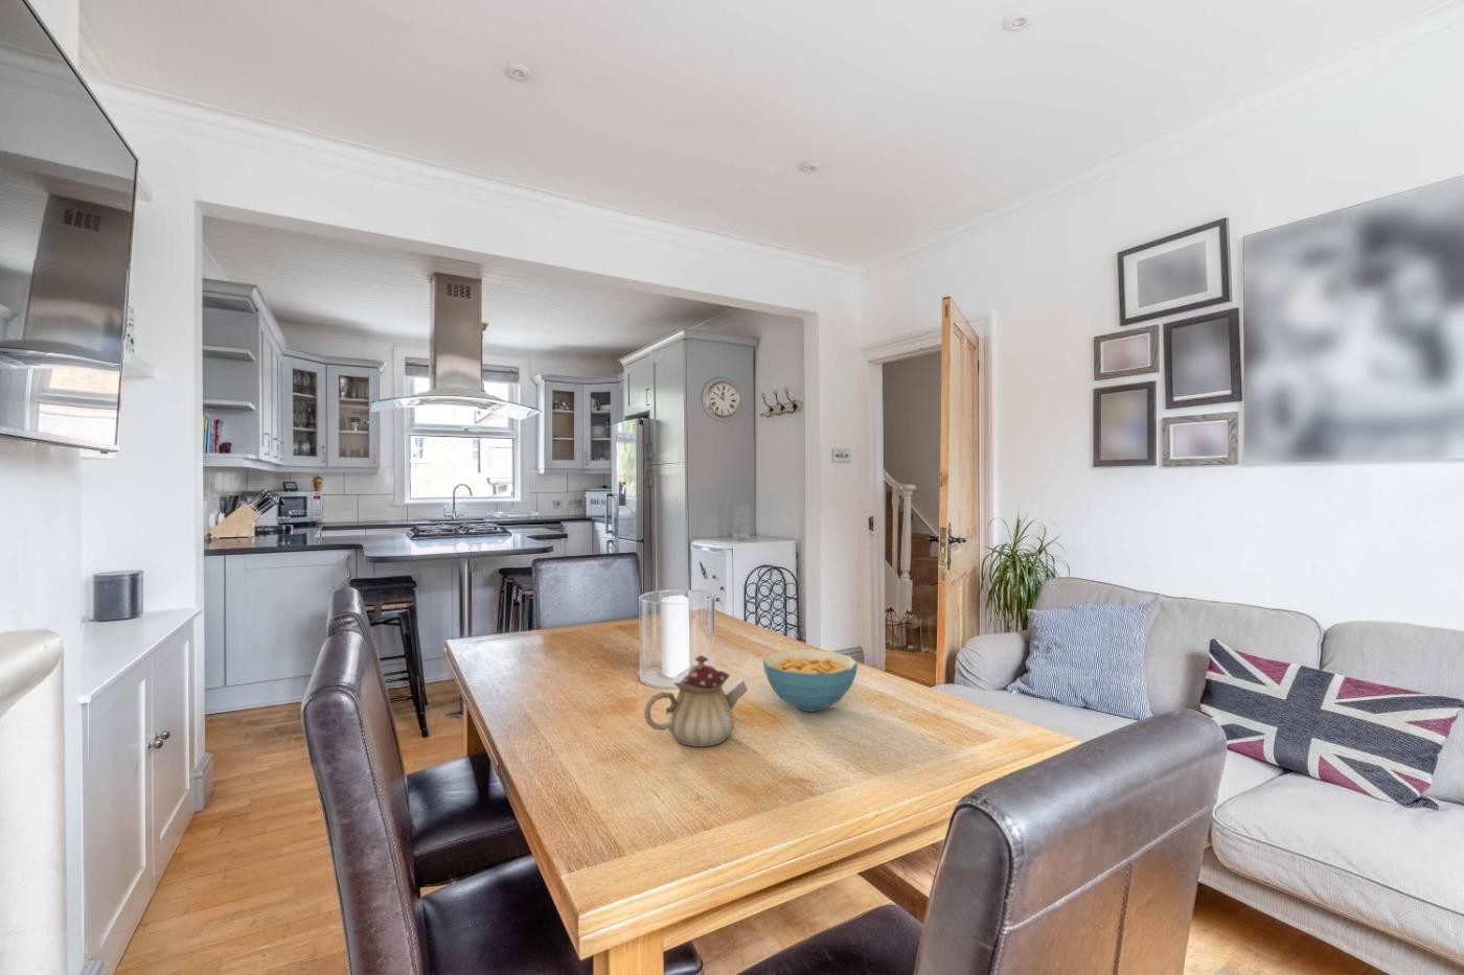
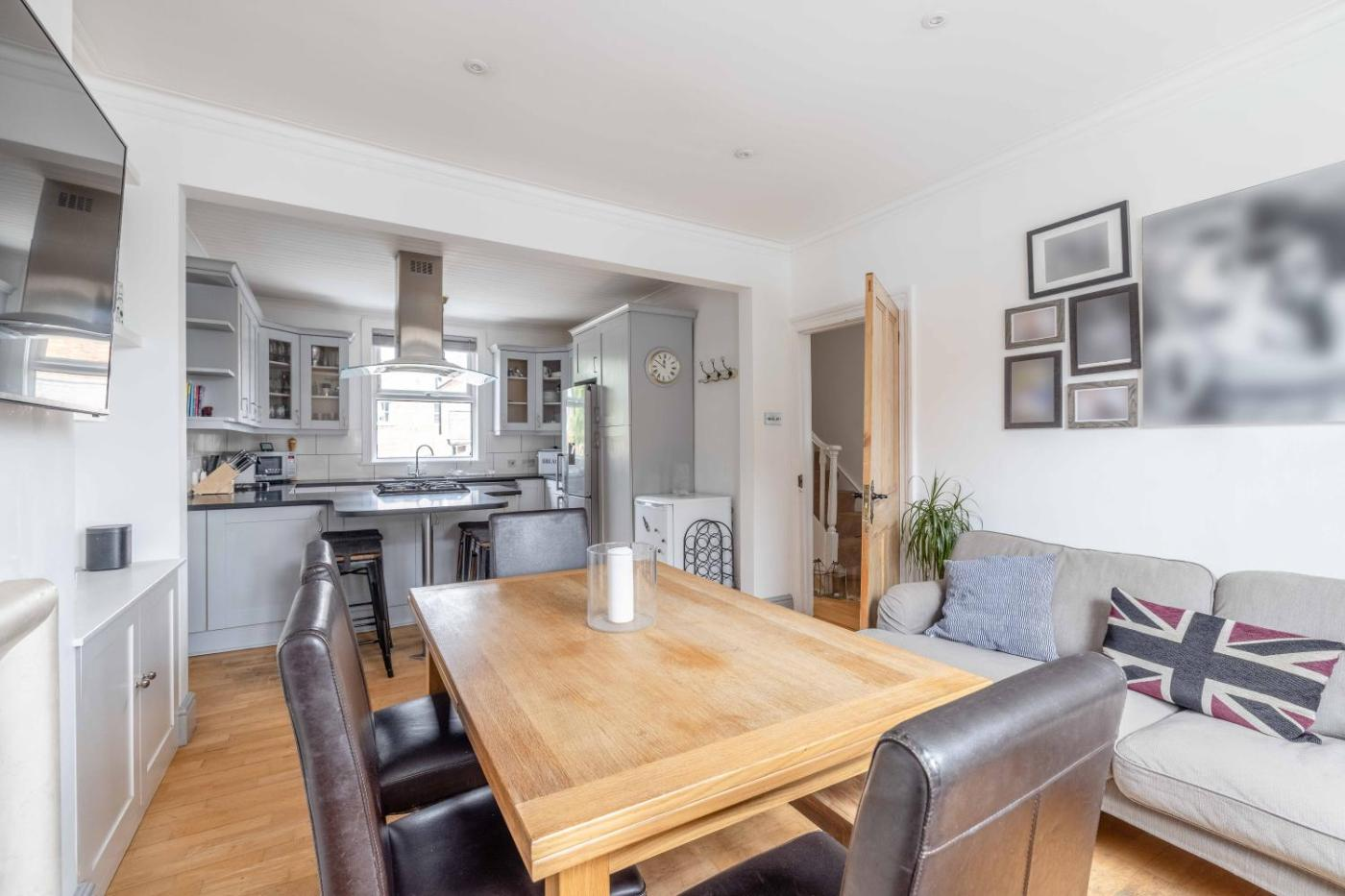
- cereal bowl [761,647,859,713]
- teapot [643,654,749,749]
